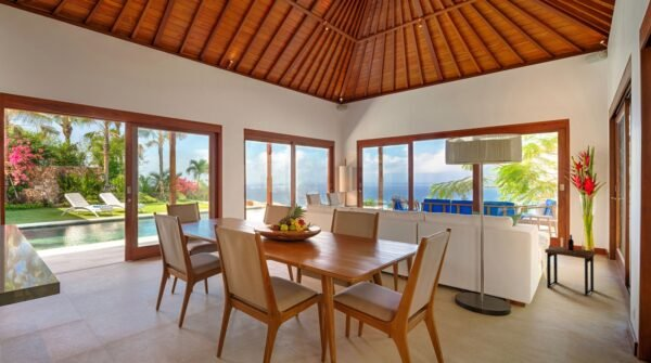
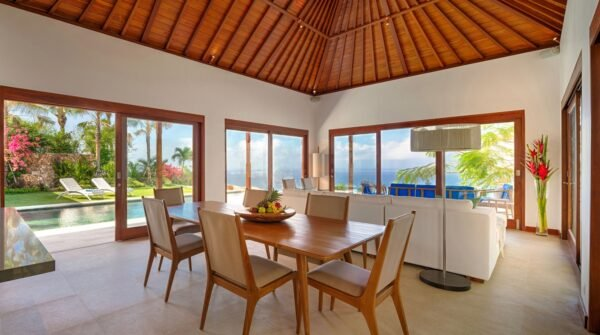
- side table [544,234,597,297]
